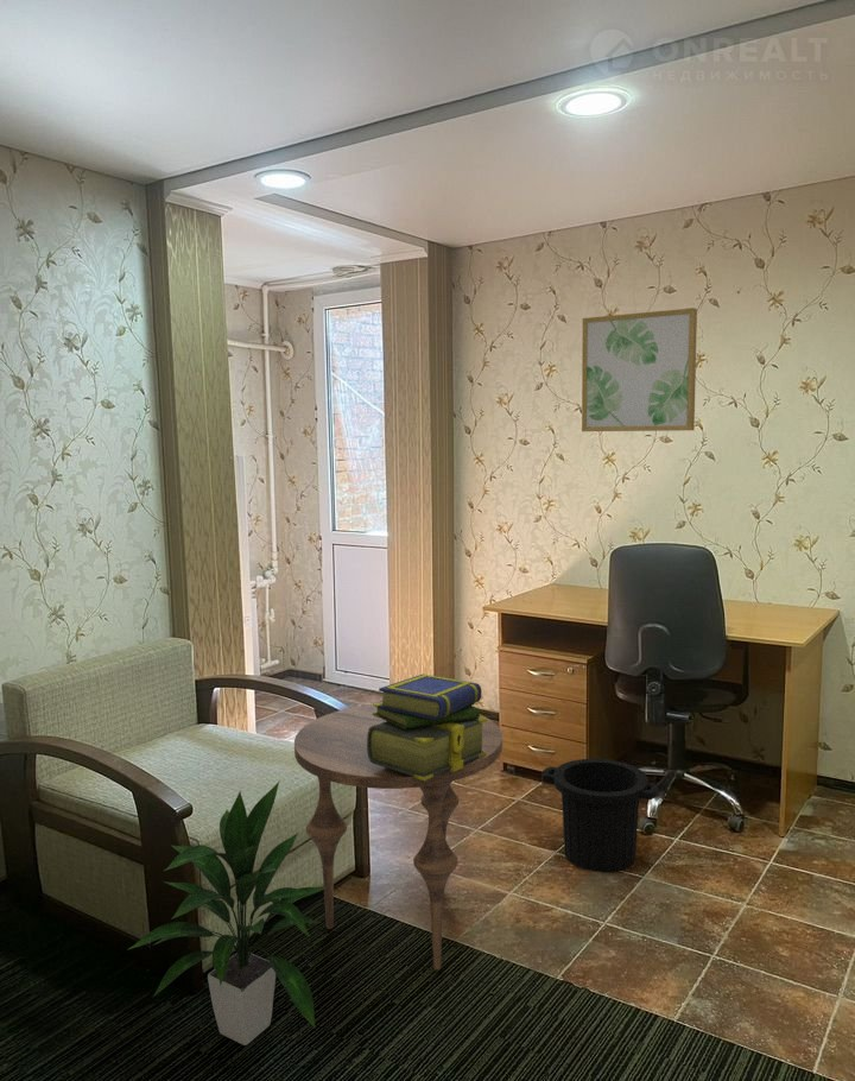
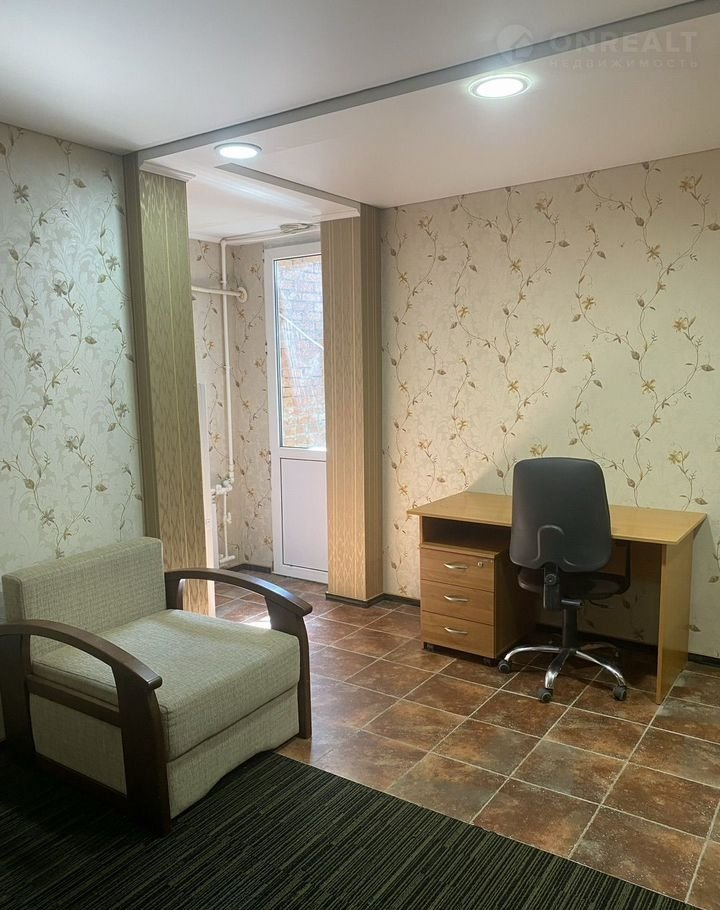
- wall art [581,306,698,432]
- stack of books [367,672,488,780]
- side table [293,703,504,972]
- trash can [542,758,659,873]
- indoor plant [128,779,327,1047]
